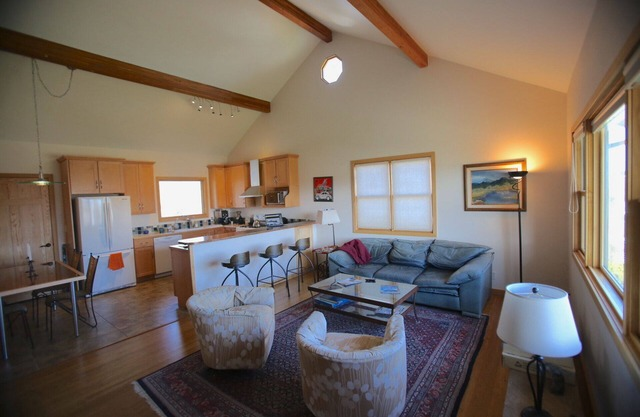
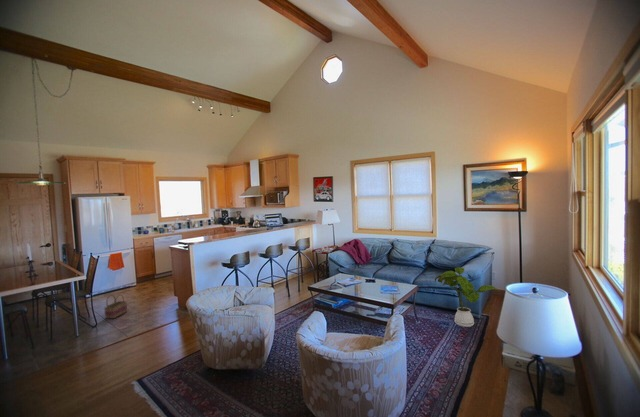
+ basket [103,293,128,320]
+ house plant [434,266,499,328]
